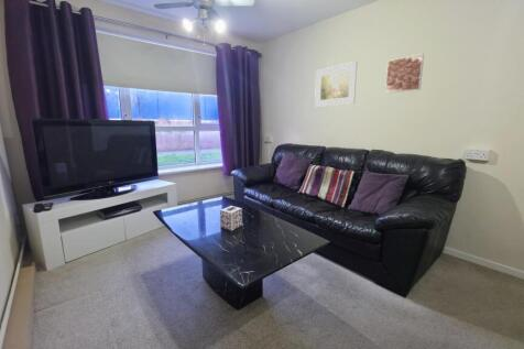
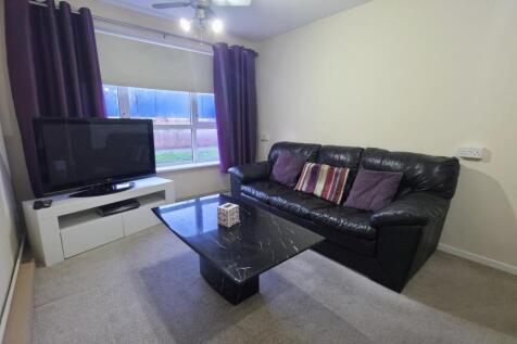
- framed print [314,61,358,108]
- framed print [384,53,425,95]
